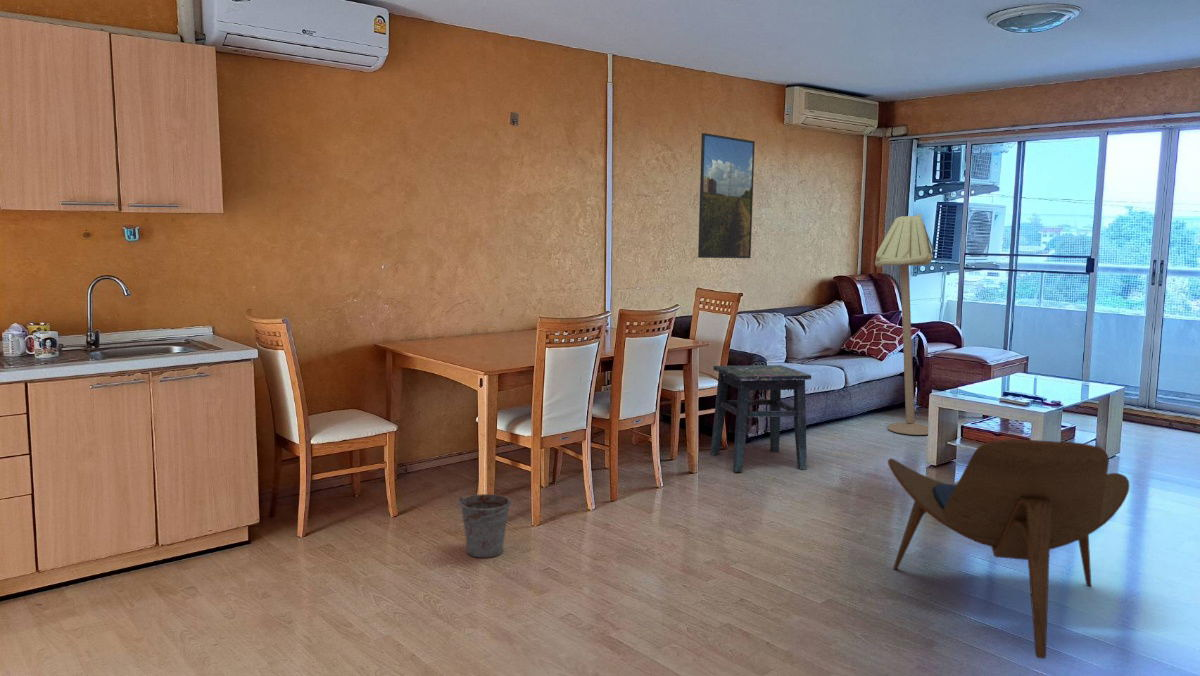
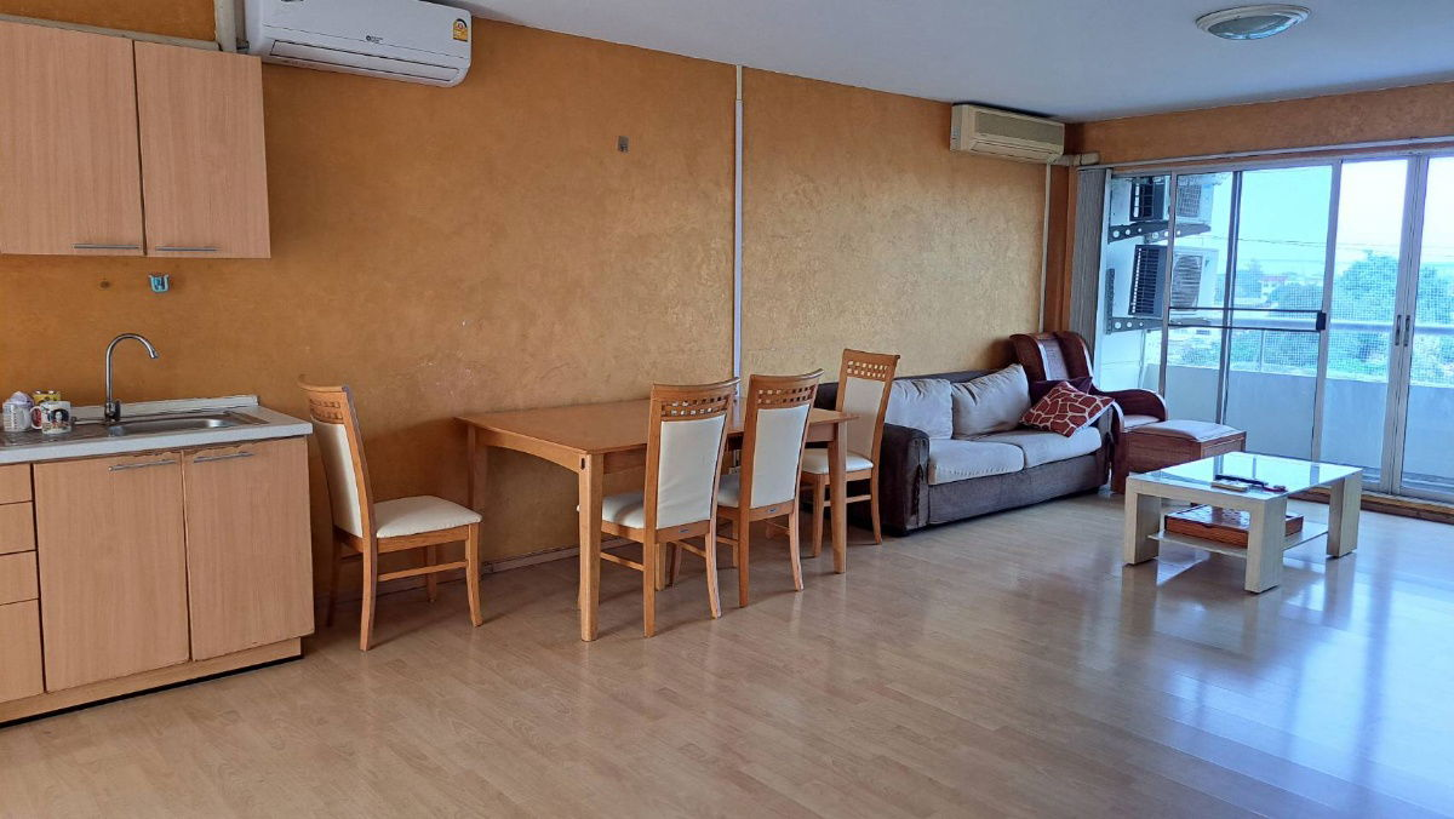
- side table [710,364,812,473]
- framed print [697,132,756,259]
- lounge chair [887,438,1131,660]
- bucket [456,493,512,559]
- floor lamp [874,213,935,436]
